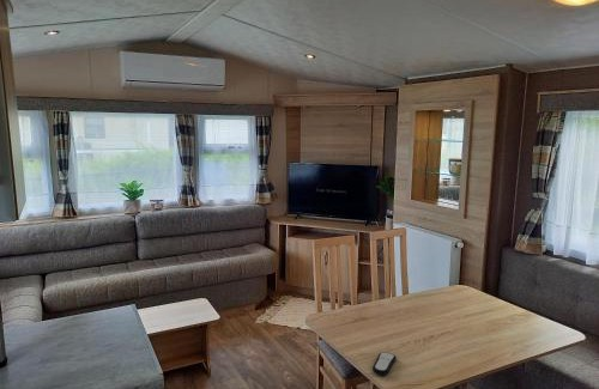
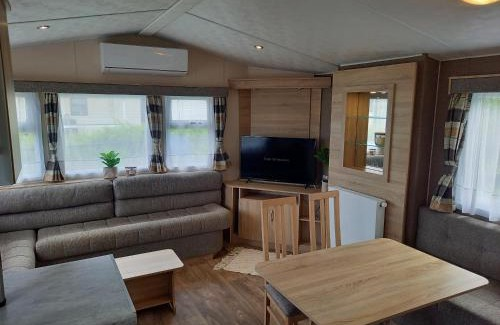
- remote control [371,351,398,376]
